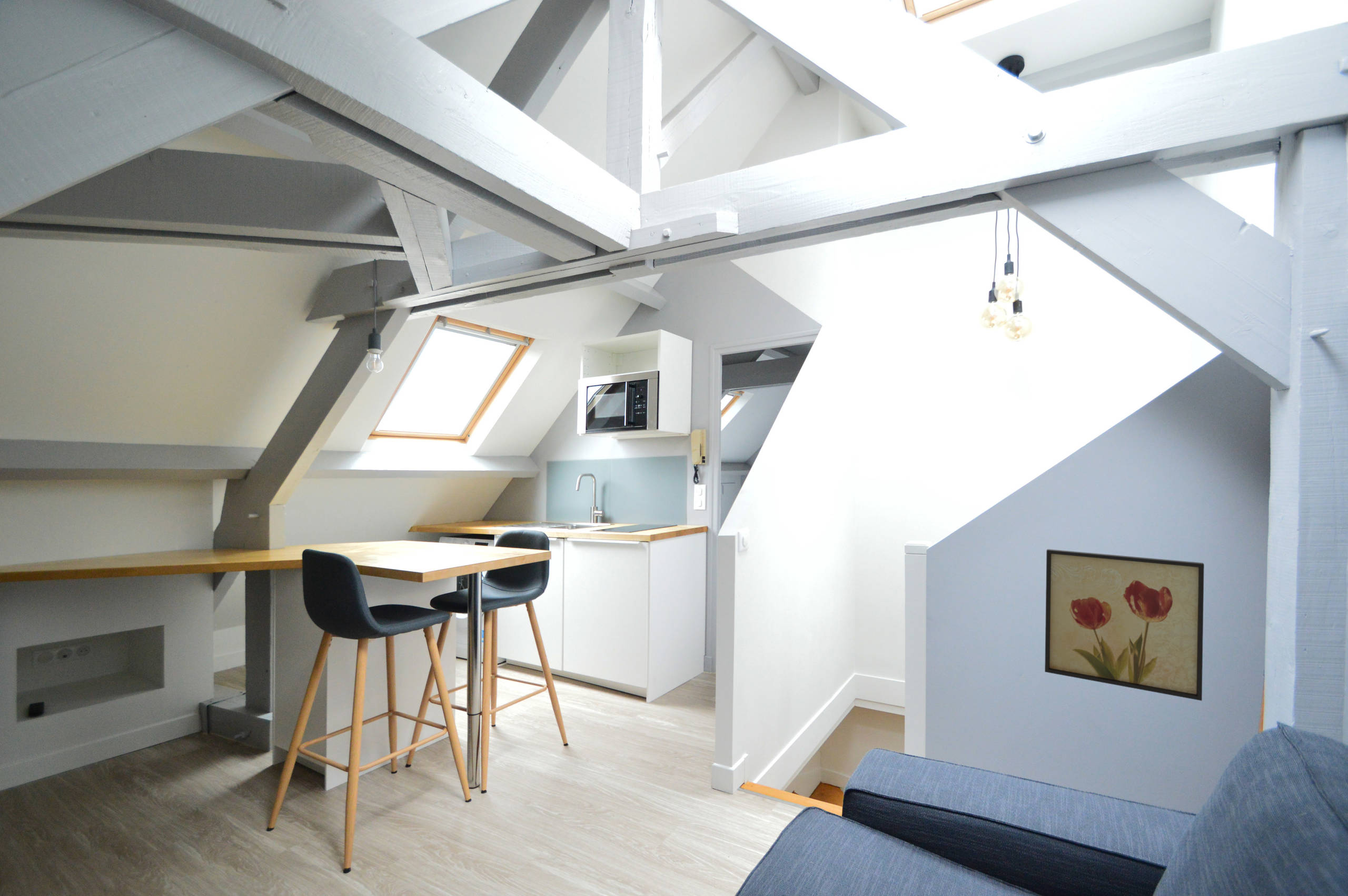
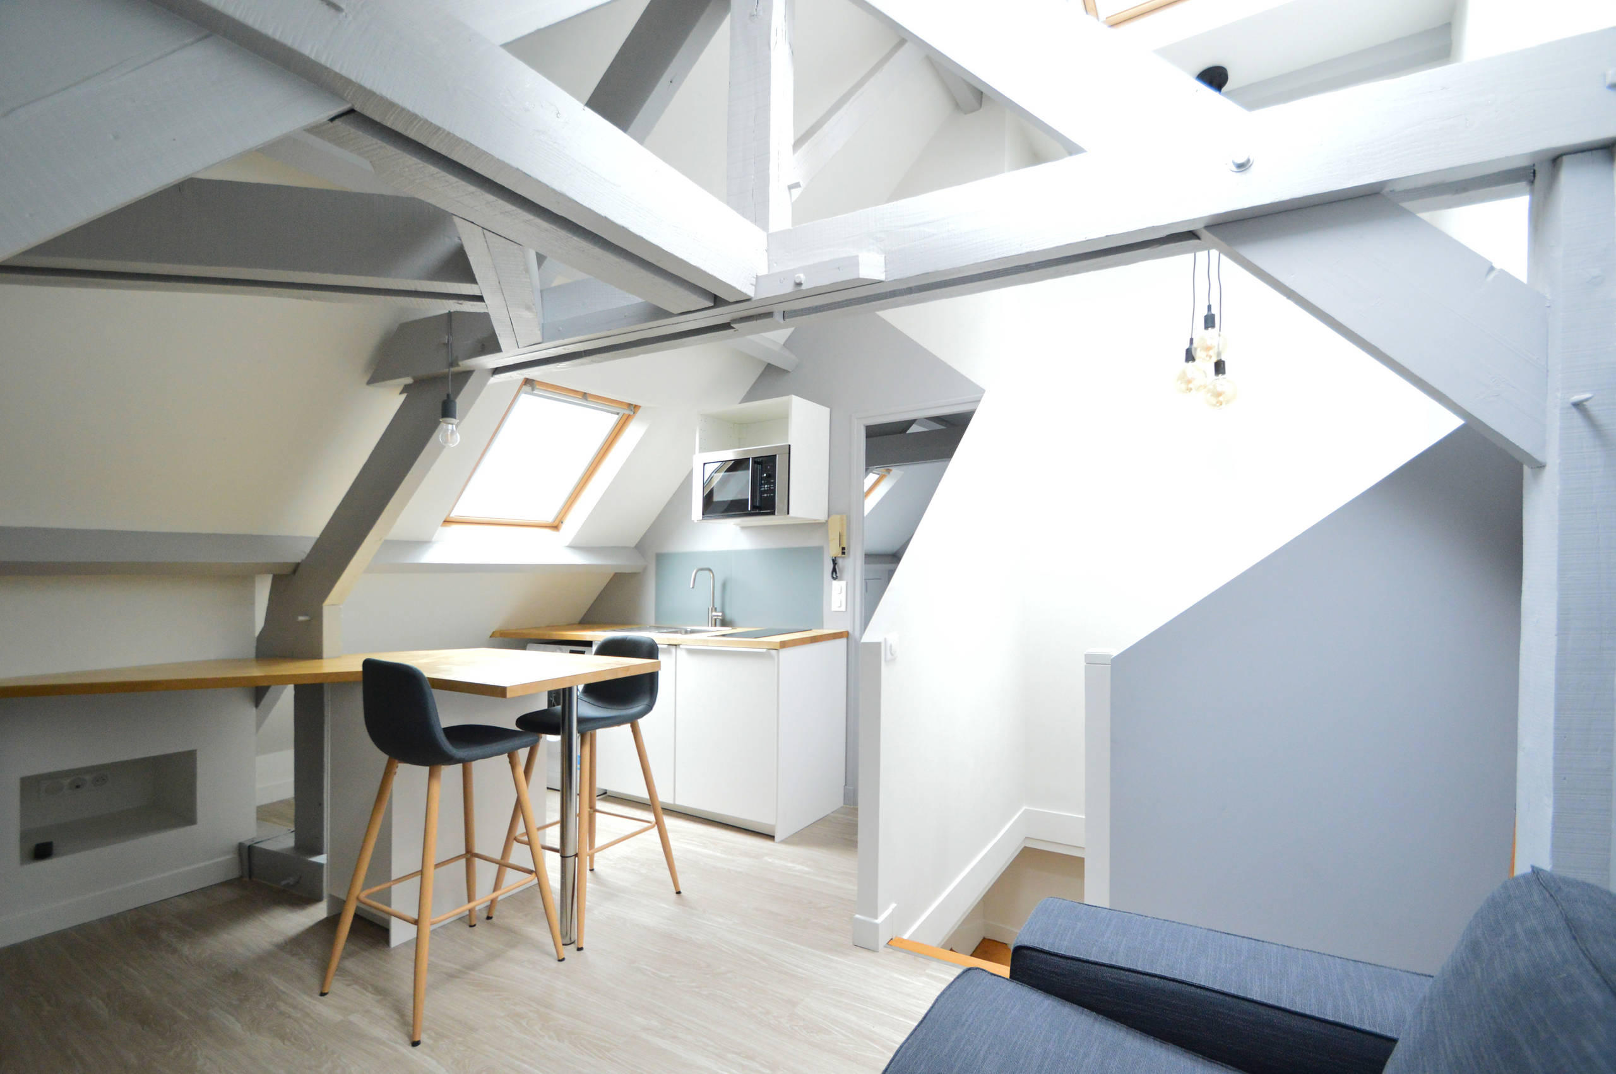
- wall art [1044,549,1205,701]
